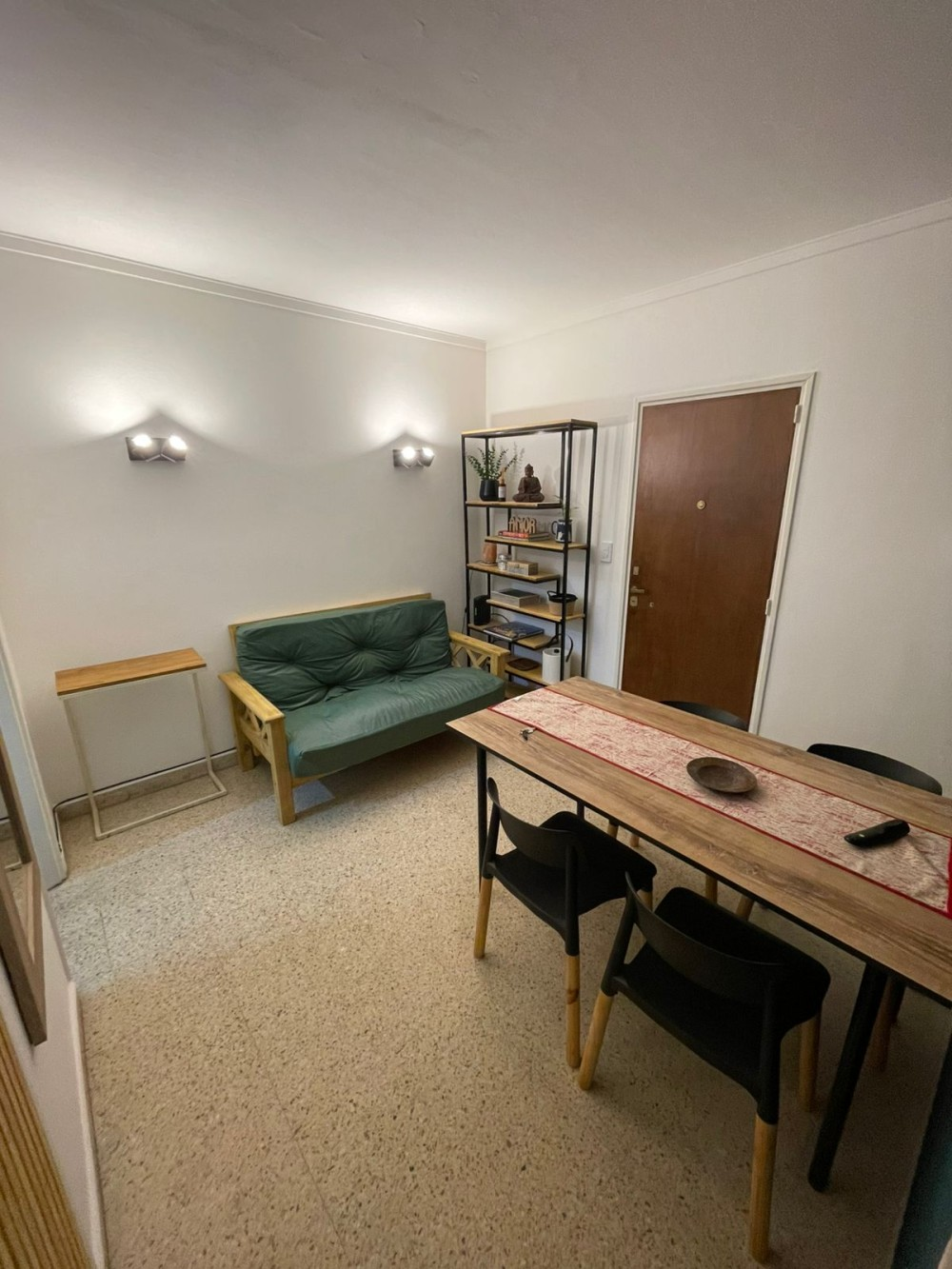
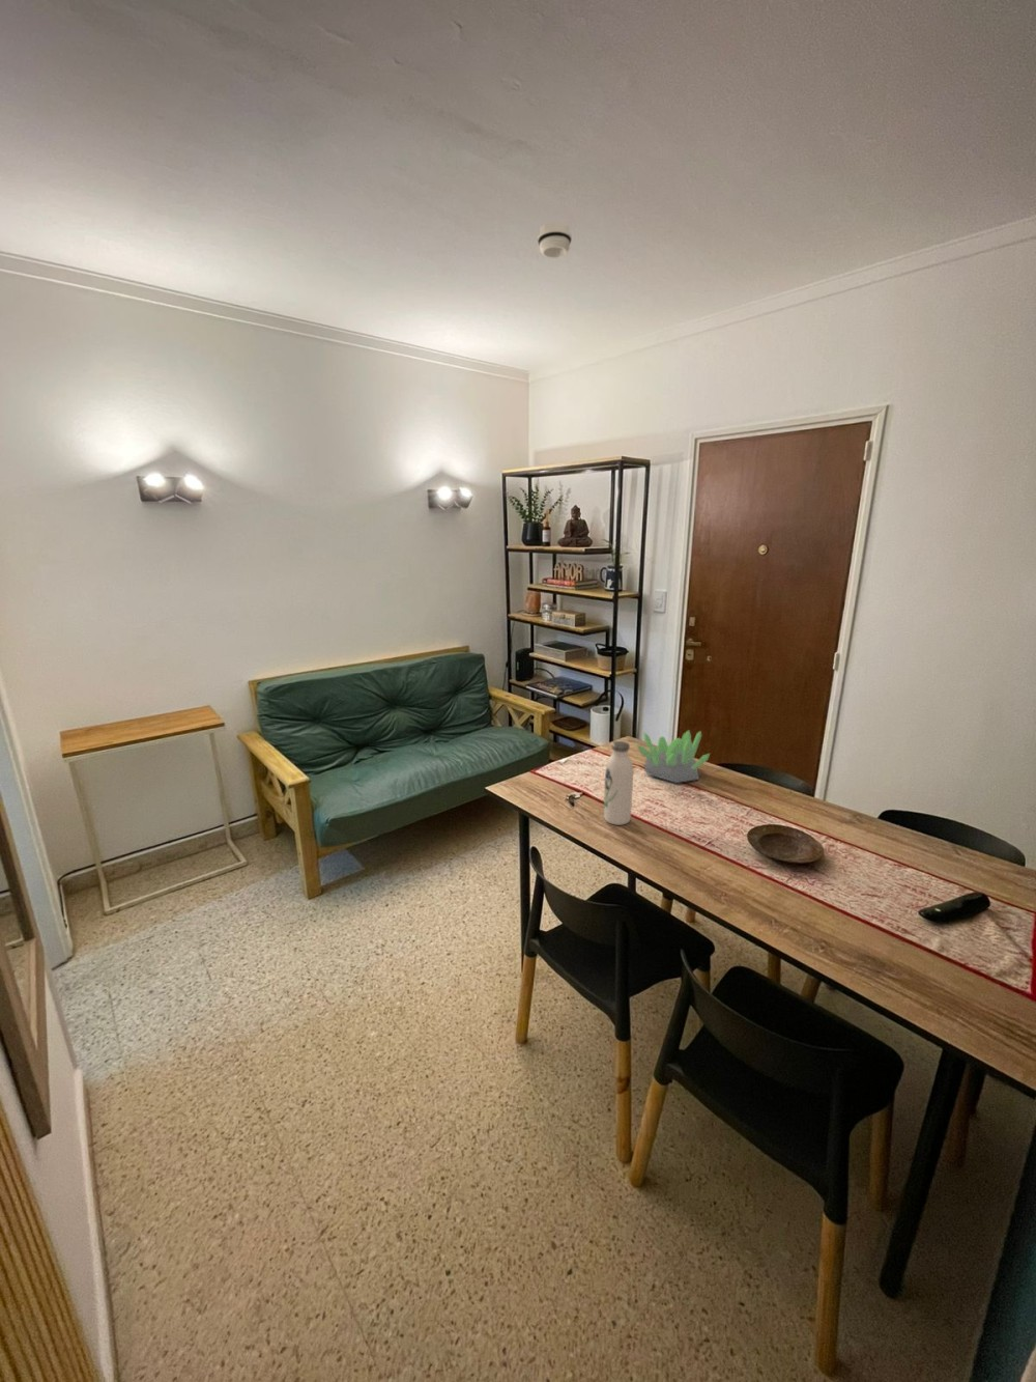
+ water bottle [603,741,634,827]
+ smoke detector [536,221,572,259]
+ succulent plant [636,729,711,784]
